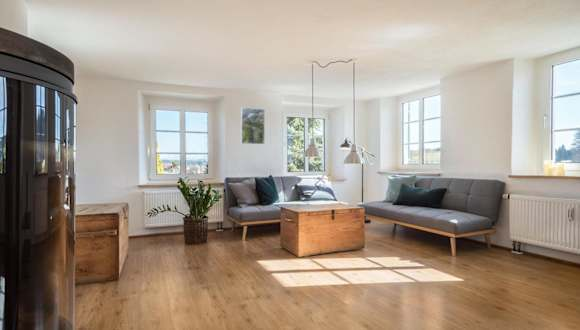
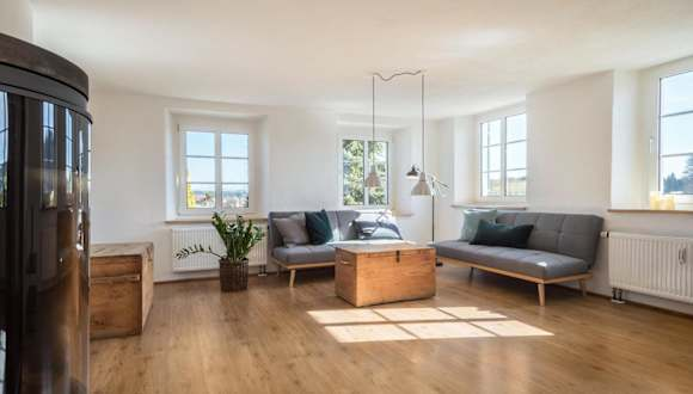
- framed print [240,107,266,145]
